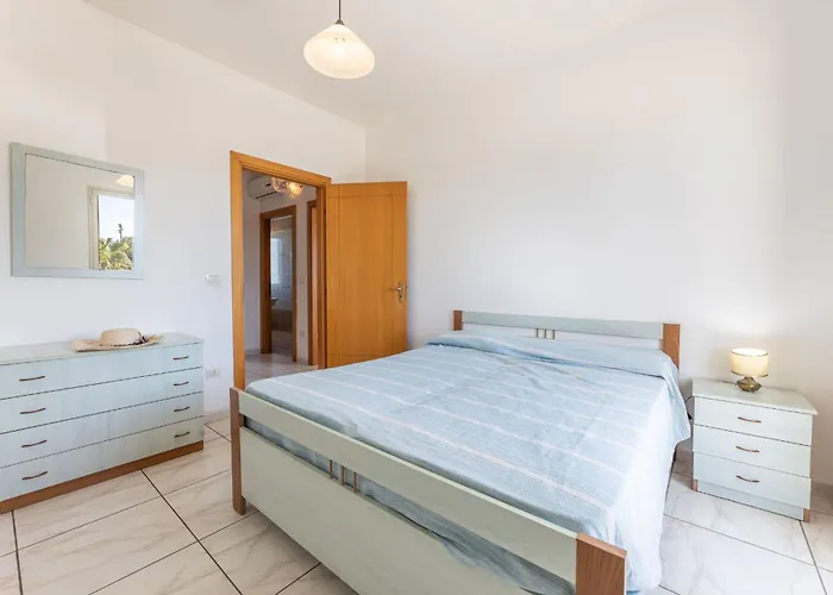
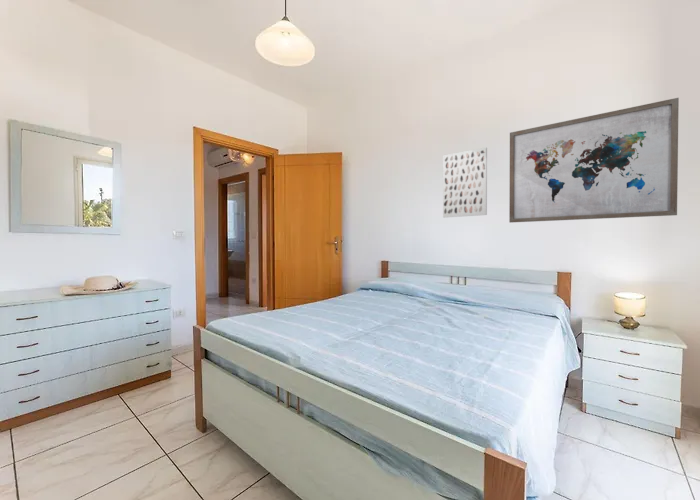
+ wall art [442,147,488,218]
+ wall art [508,97,680,223]
